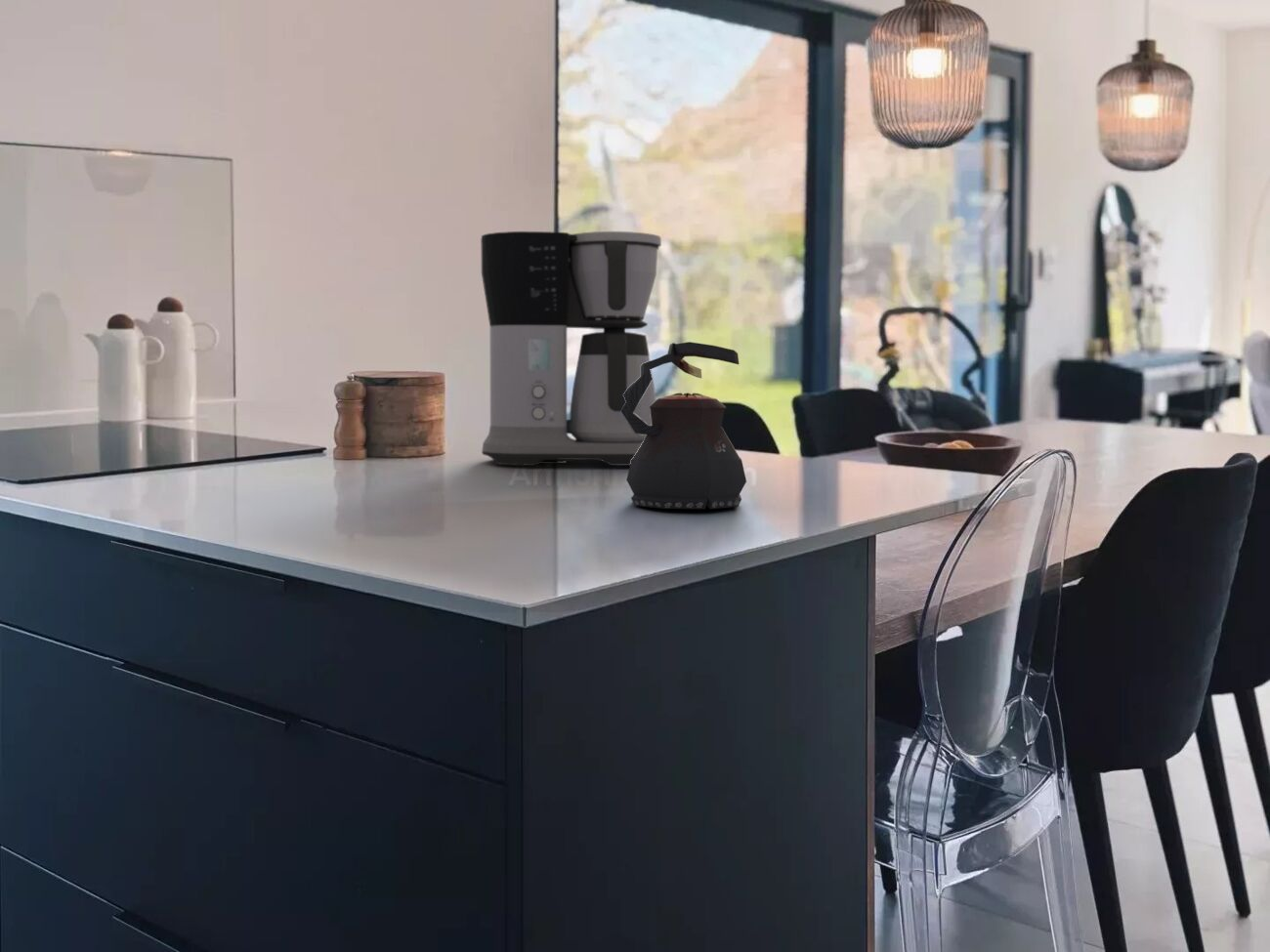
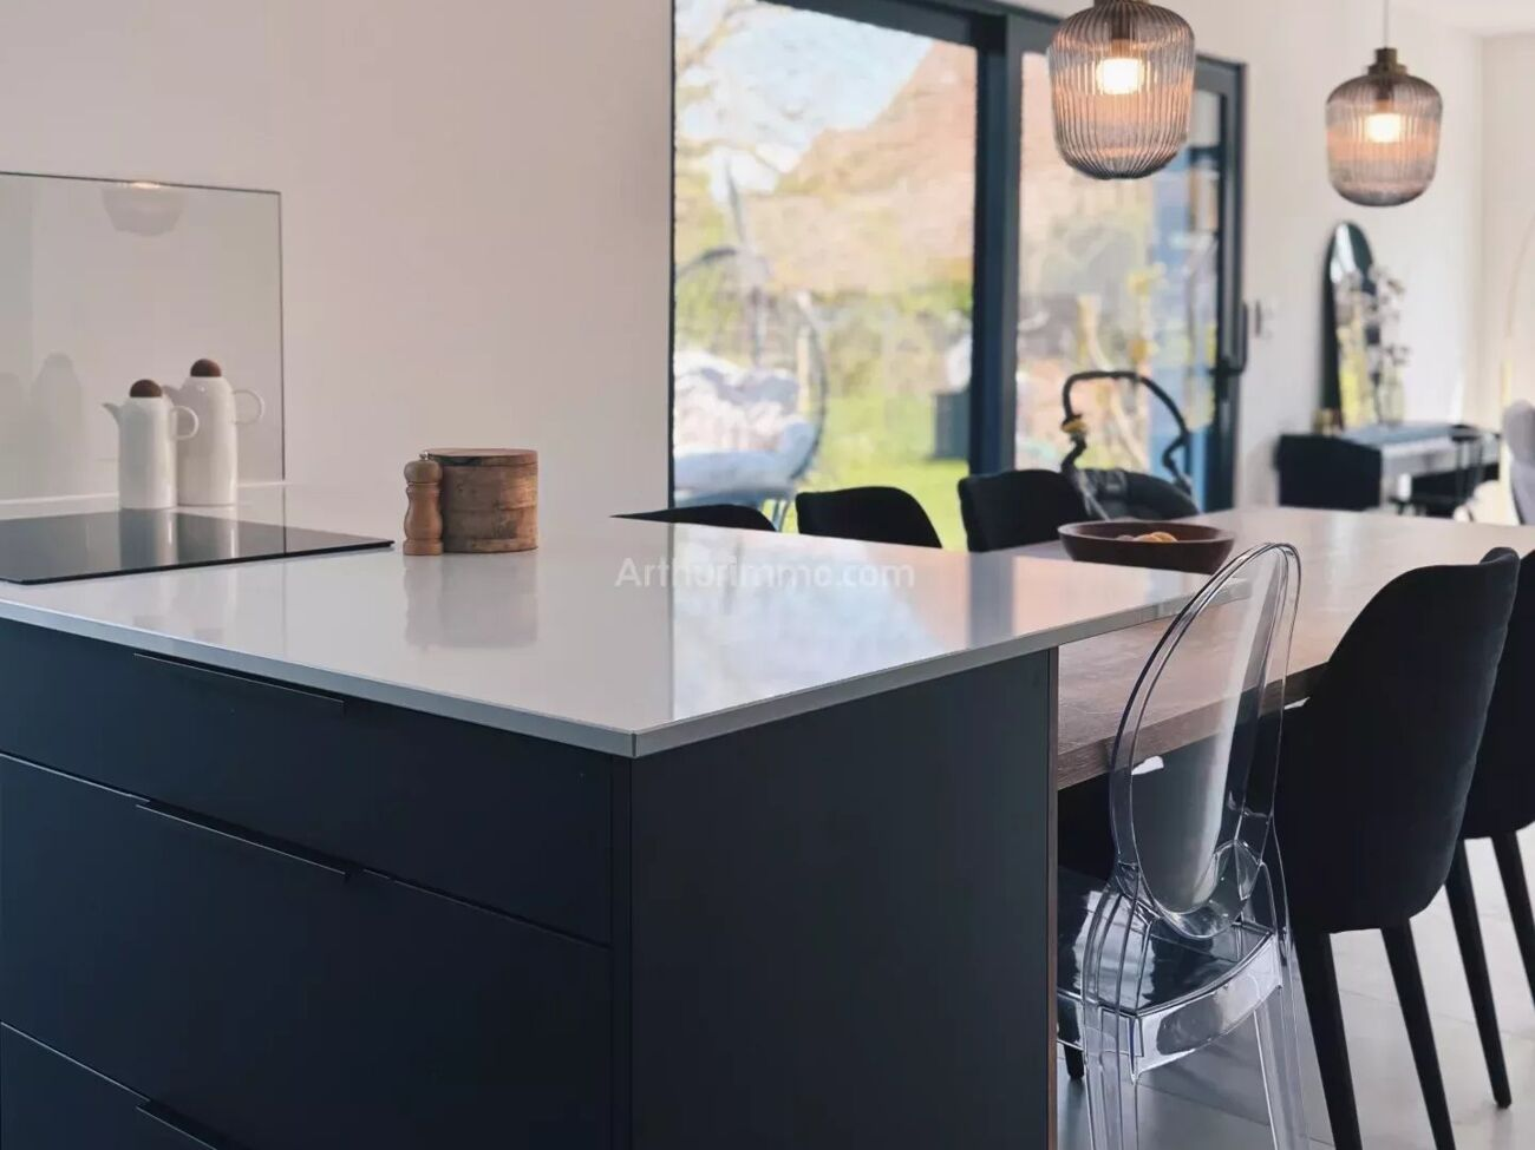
- coffee maker [480,230,662,467]
- teapot [620,341,747,510]
